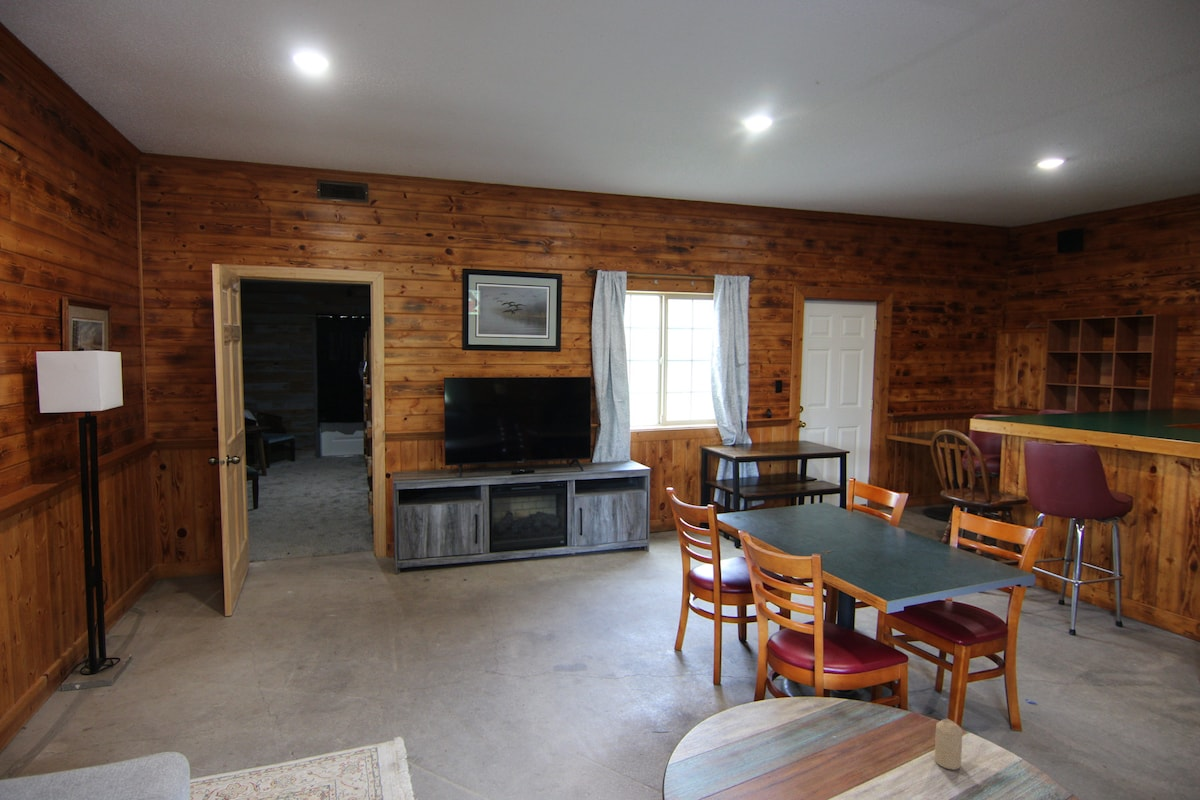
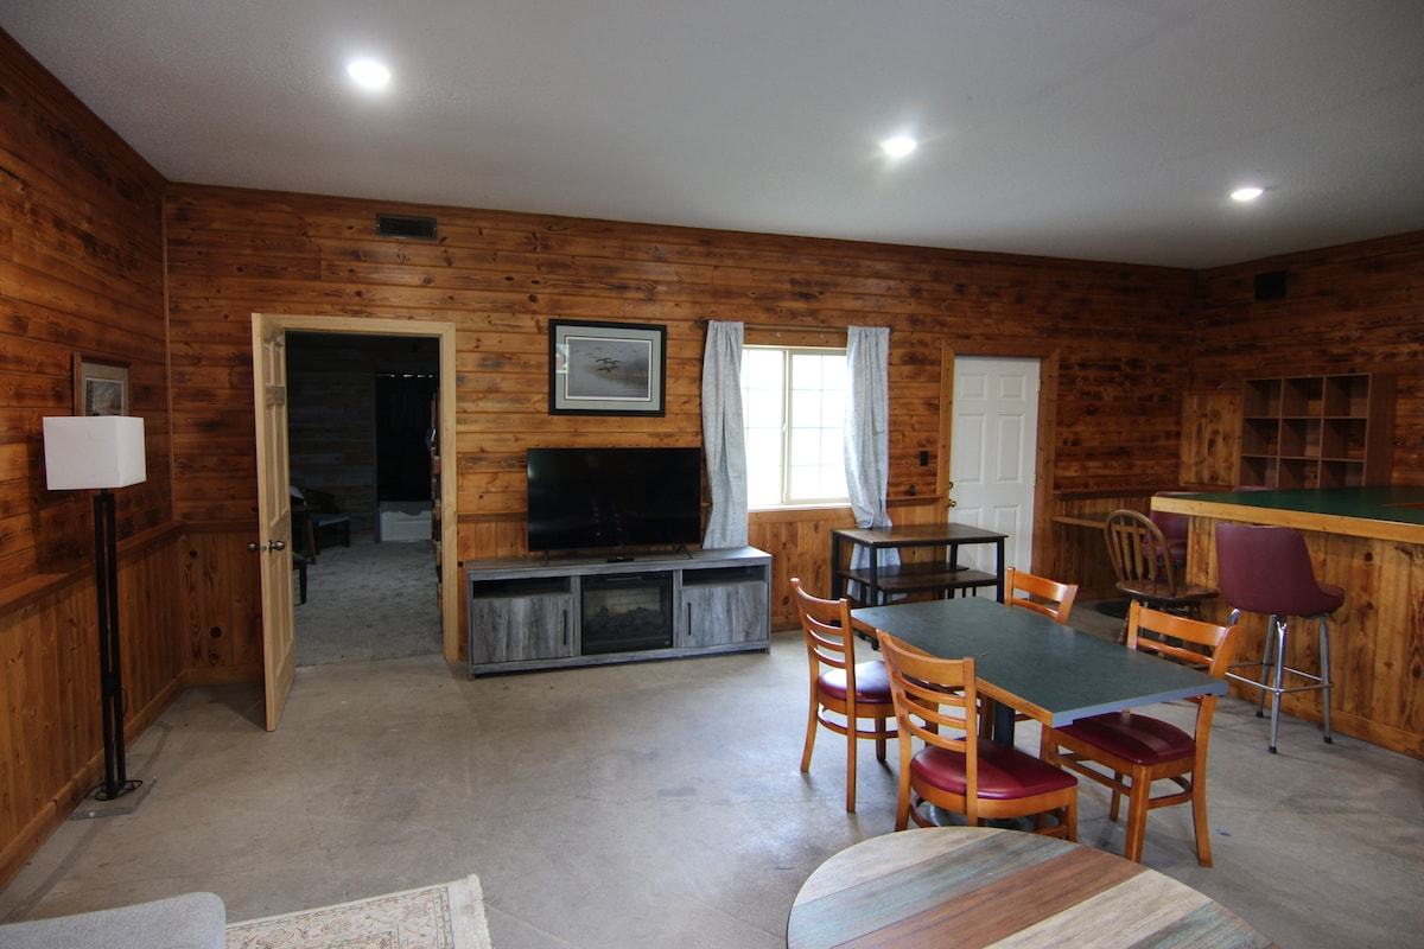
- candle [934,718,964,771]
